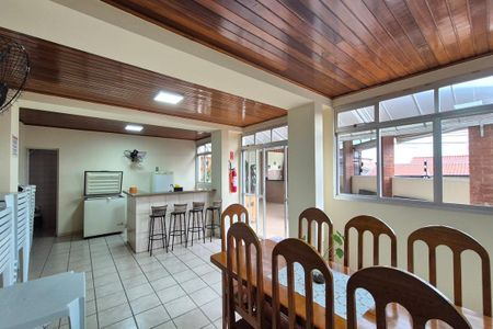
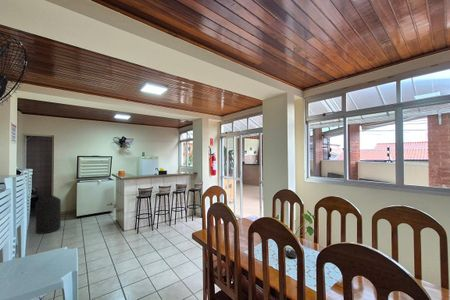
+ trash can [35,194,62,235]
